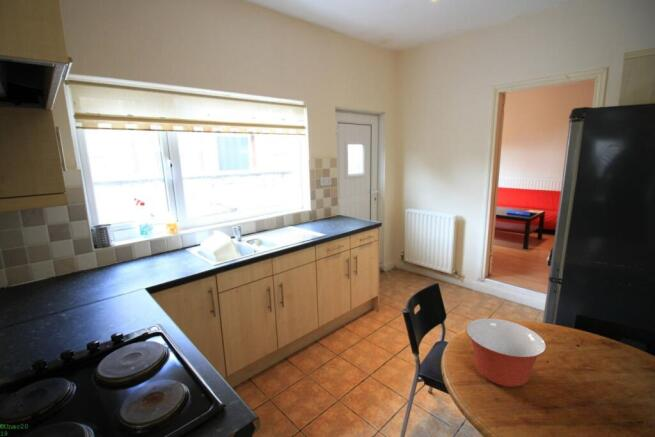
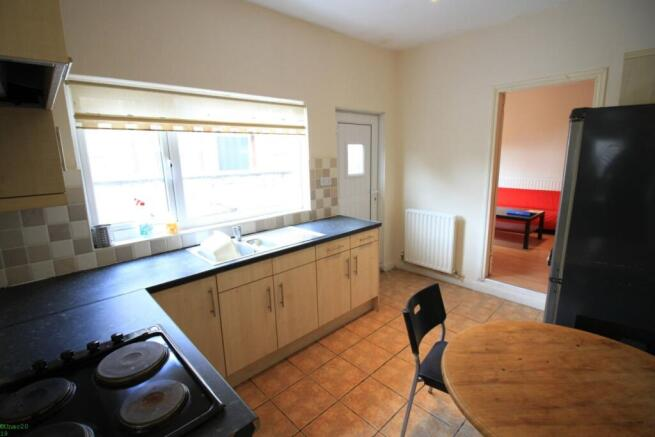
- mixing bowl [465,317,547,388]
